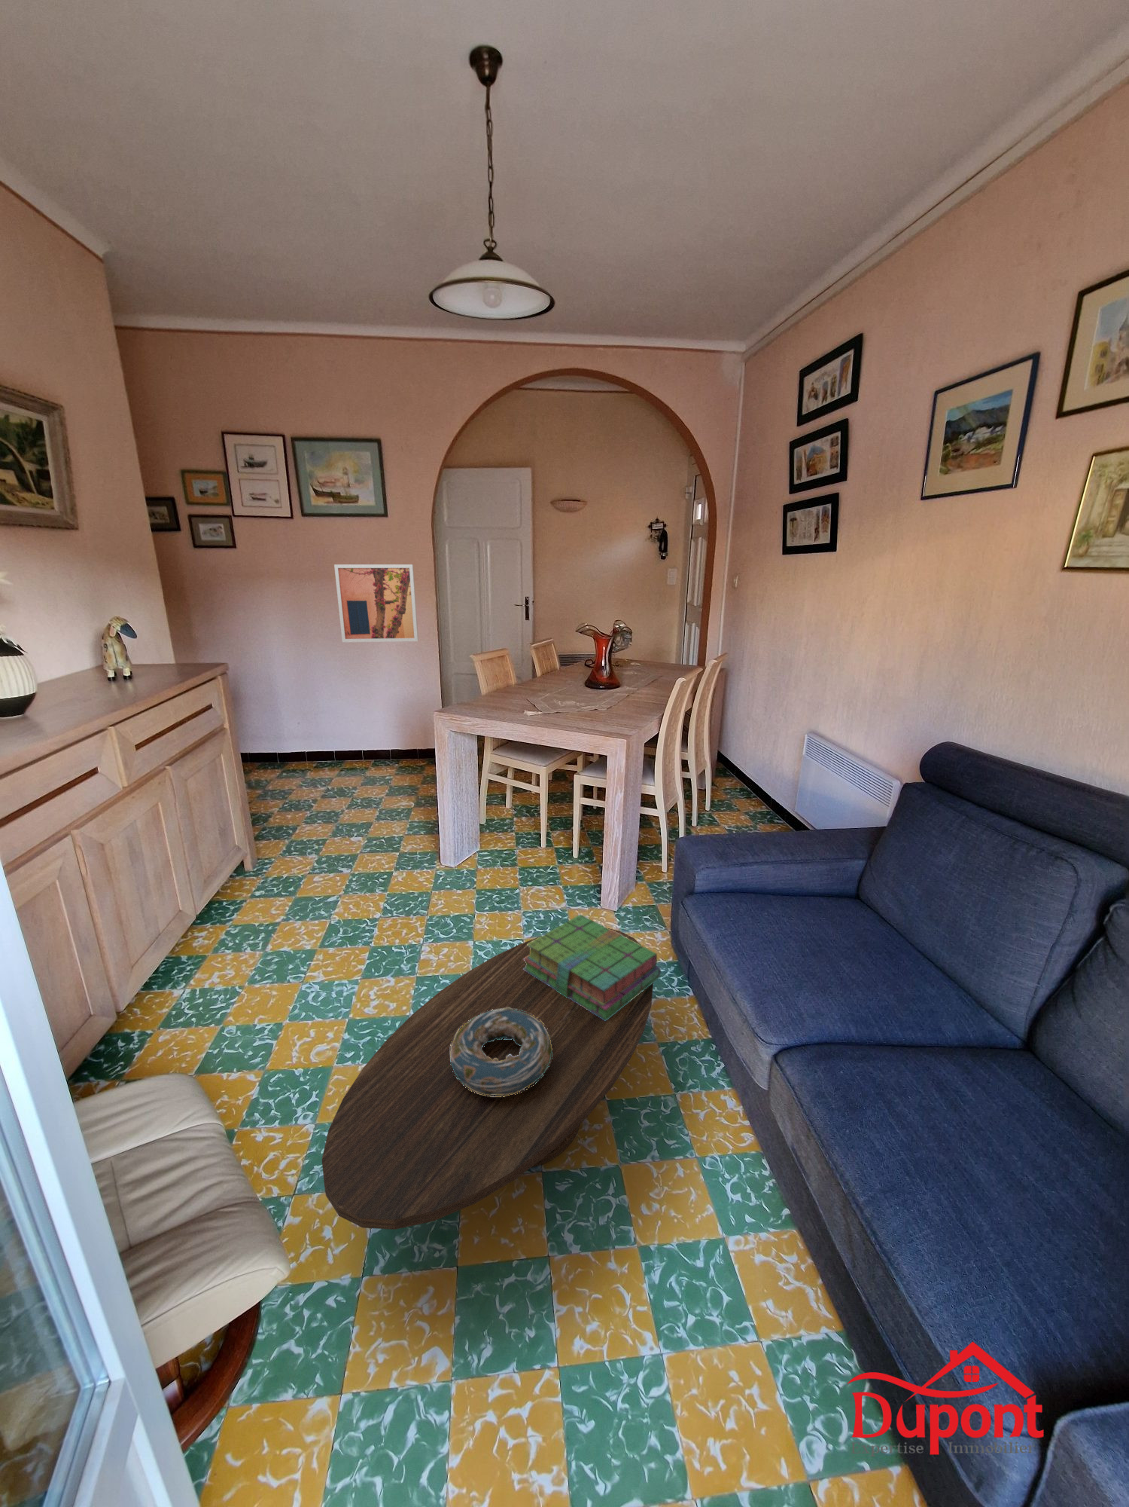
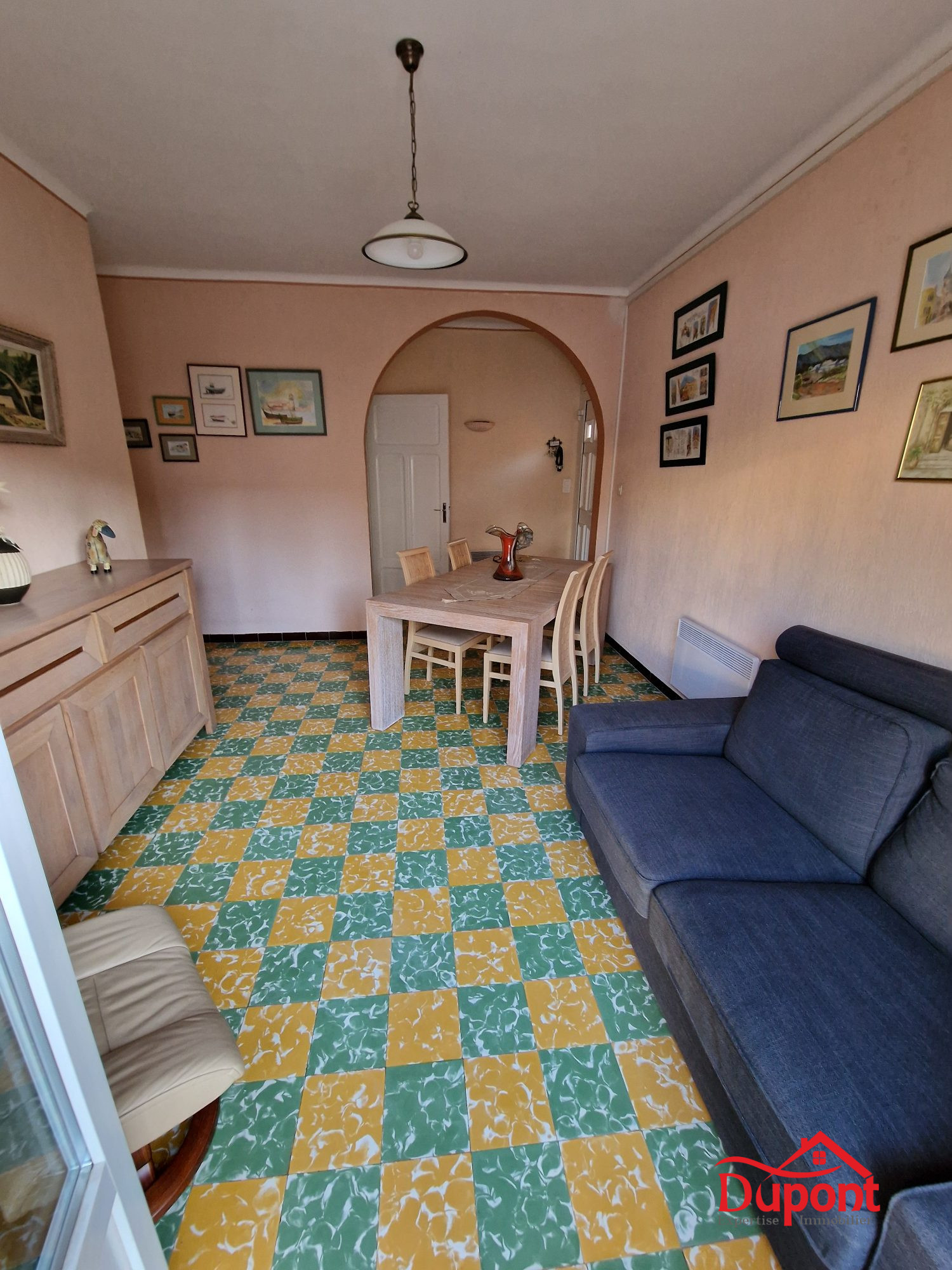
- decorative bowl [451,1007,553,1098]
- wall art [333,564,420,643]
- stack of books [523,914,662,1020]
- coffee table [321,928,655,1231]
